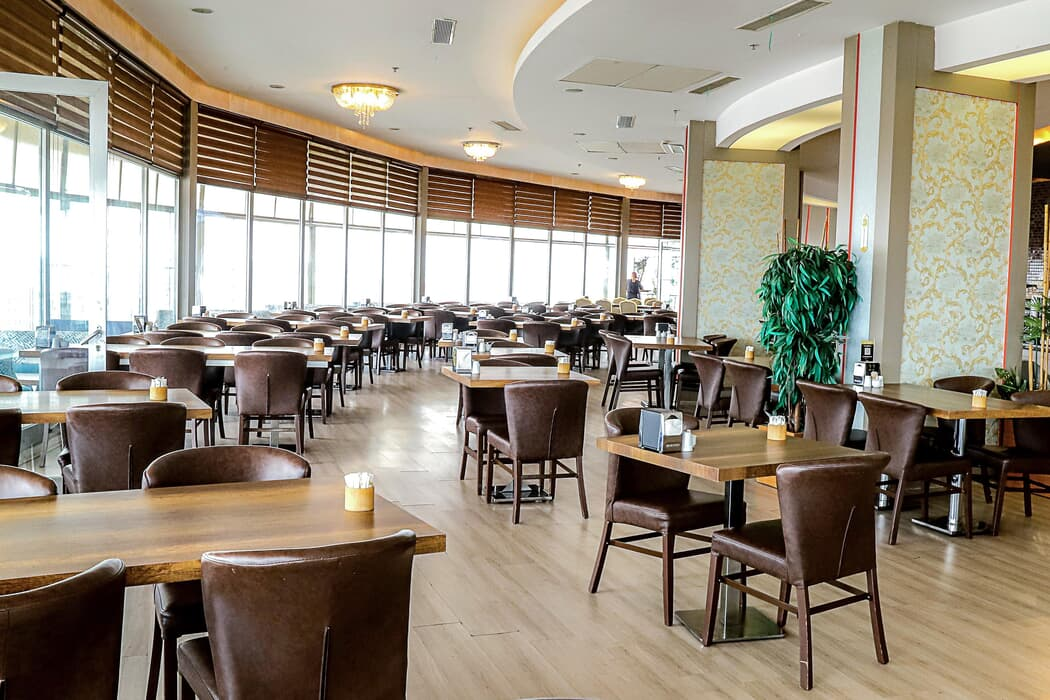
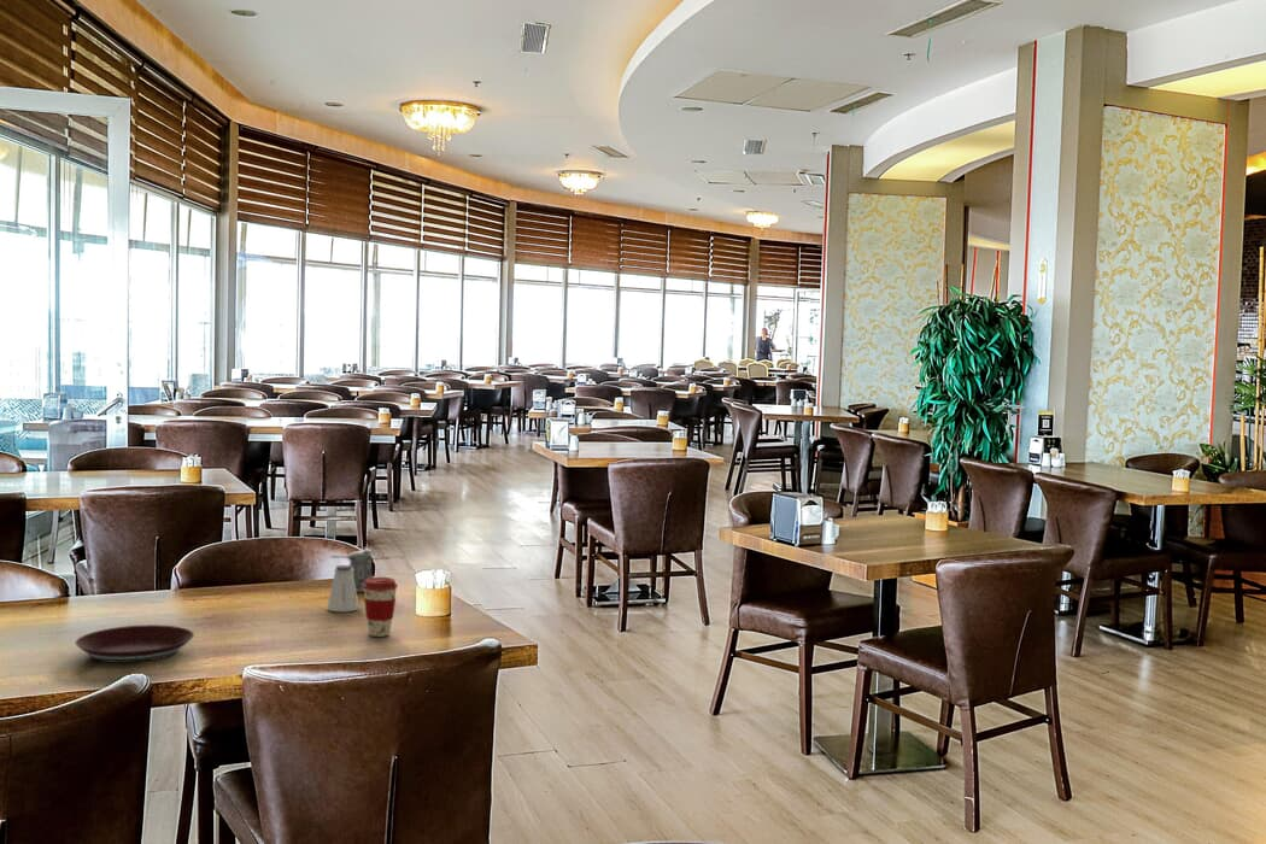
+ pepper shaker [329,549,374,593]
+ coffee cup [363,576,399,638]
+ saltshaker [326,564,361,613]
+ plate [75,623,195,664]
